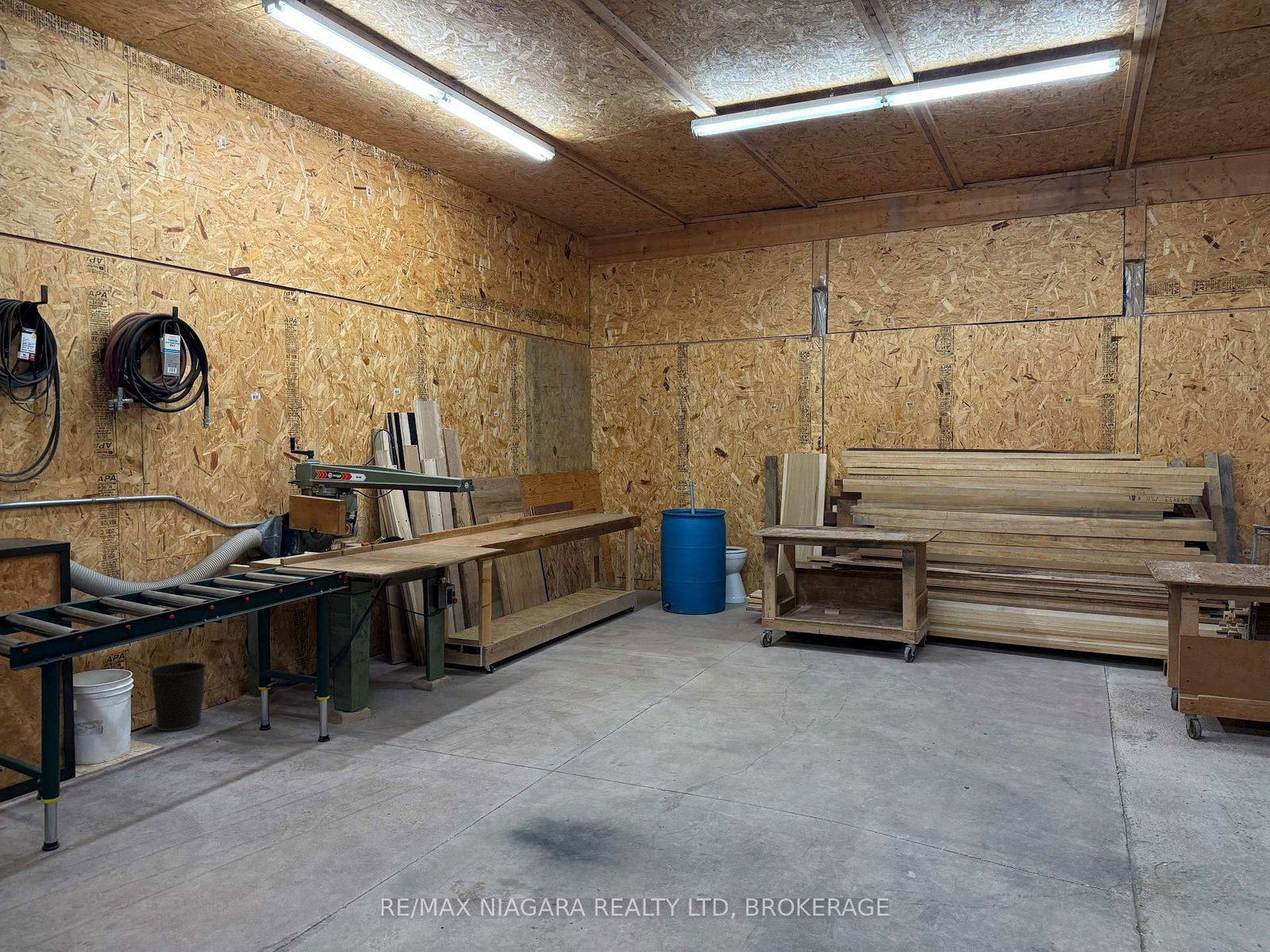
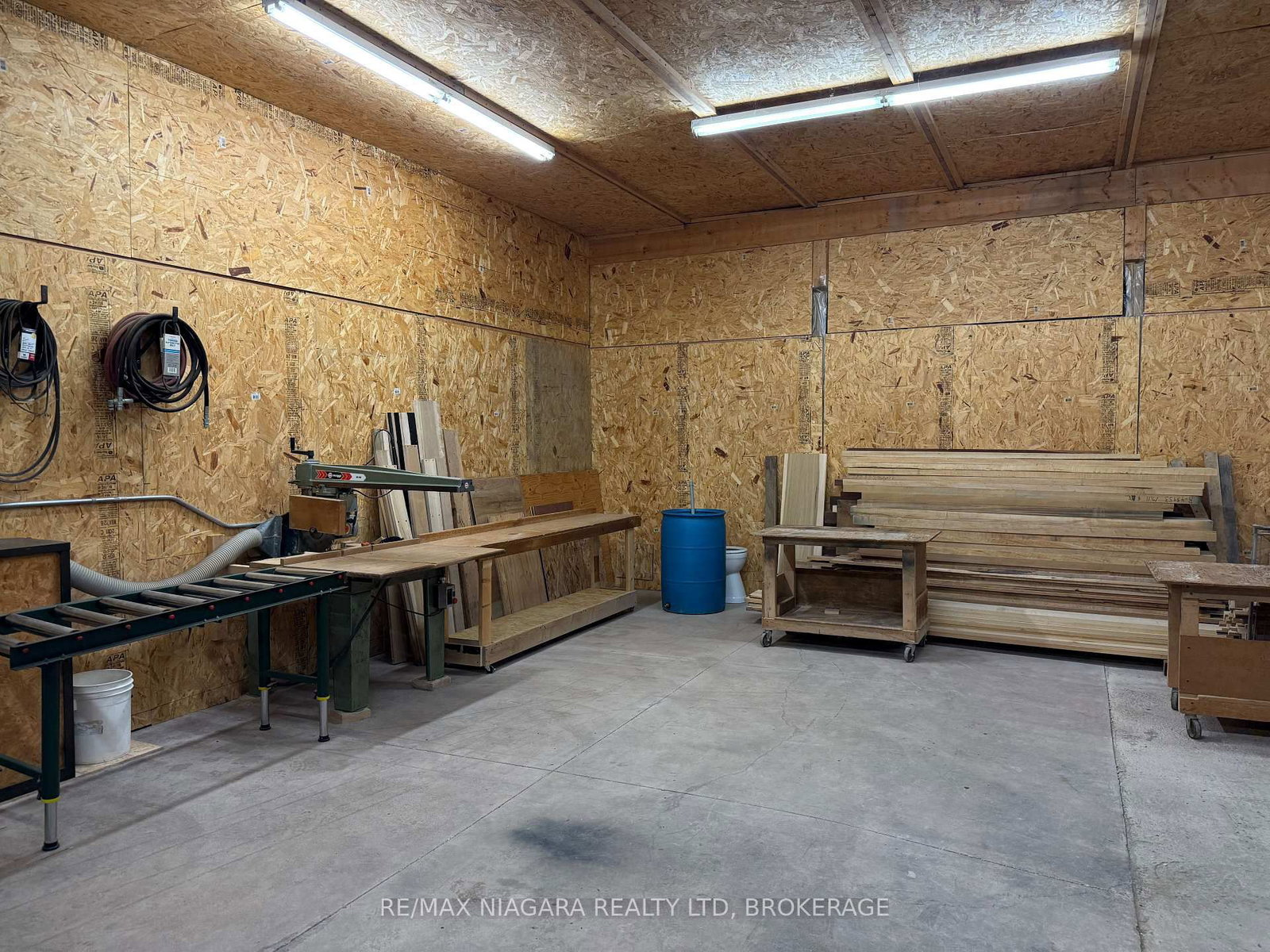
- wastebasket [149,662,207,731]
